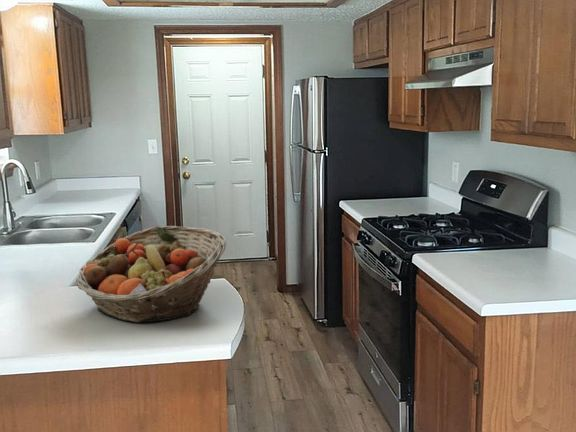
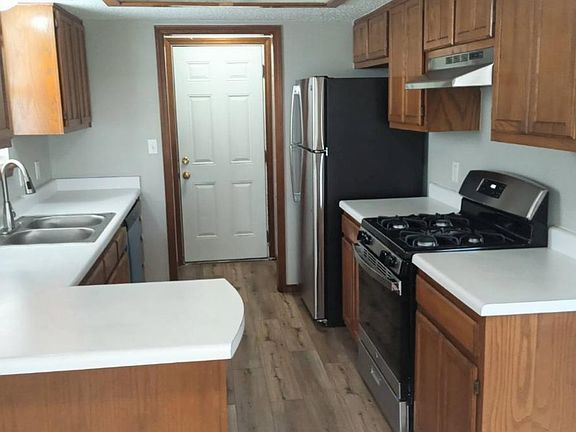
- fruit basket [75,225,227,324]
